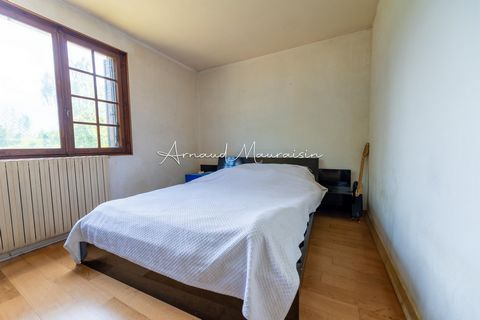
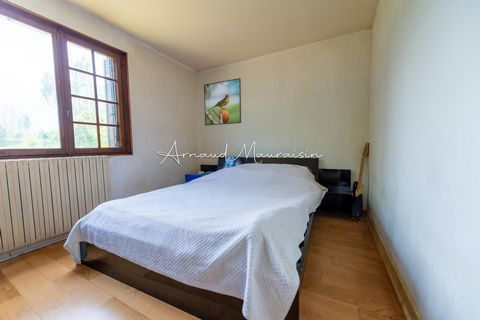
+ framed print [203,77,242,126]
